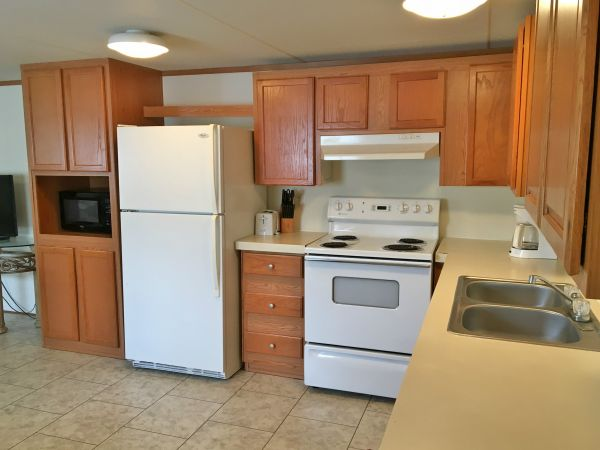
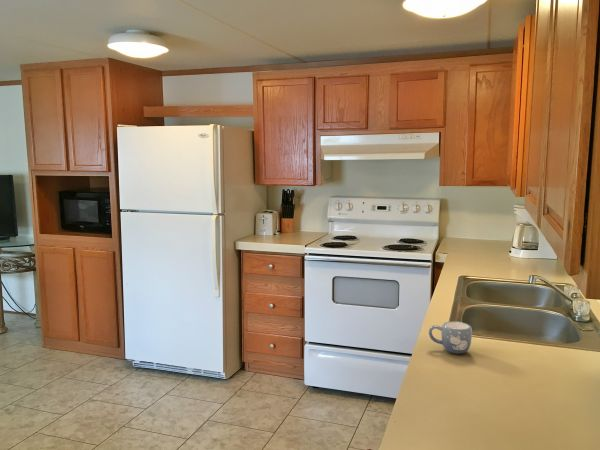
+ mug [428,321,473,355]
